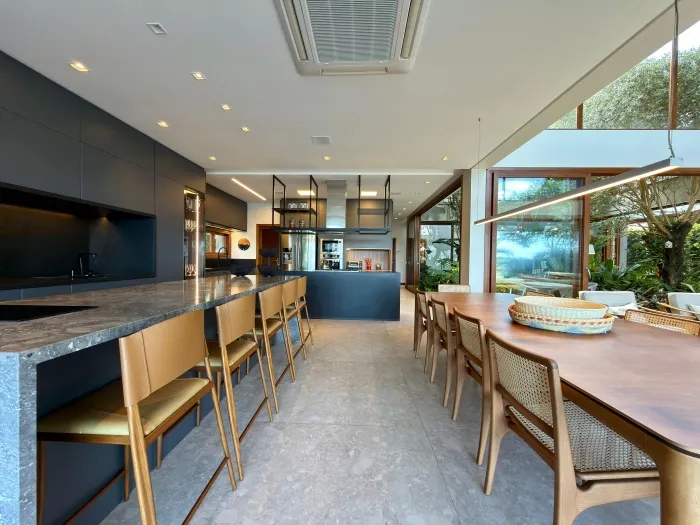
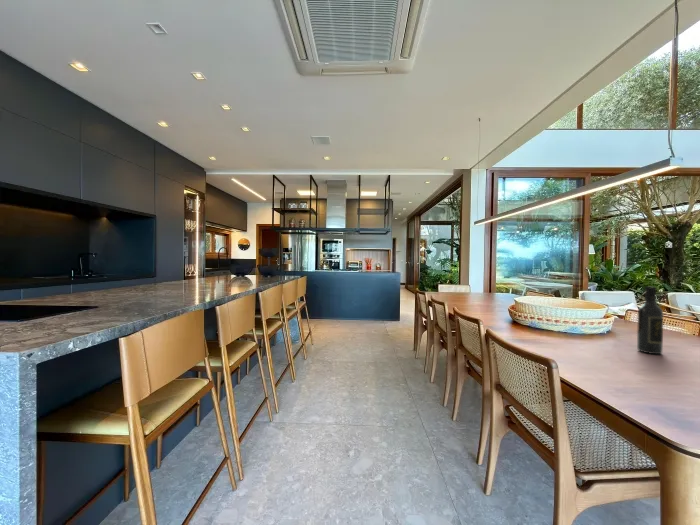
+ wine bottle [636,286,664,355]
